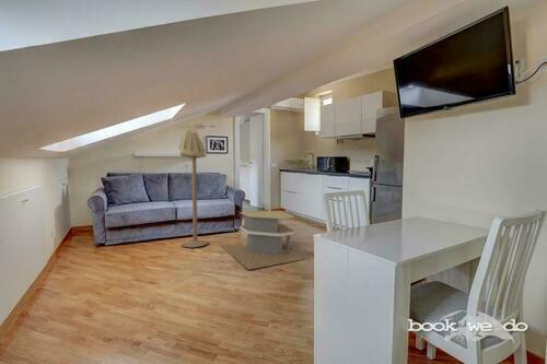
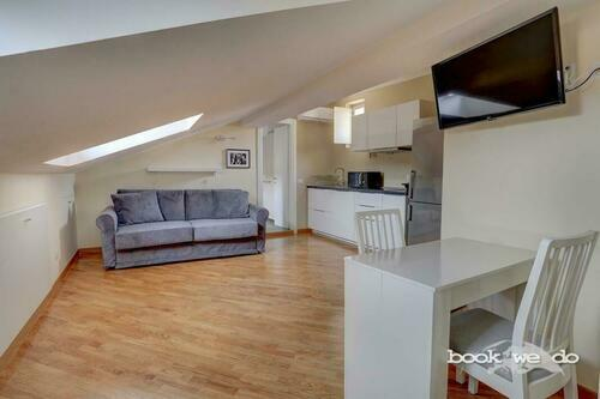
- coffee table [219,210,315,271]
- floor lamp [178,129,210,248]
